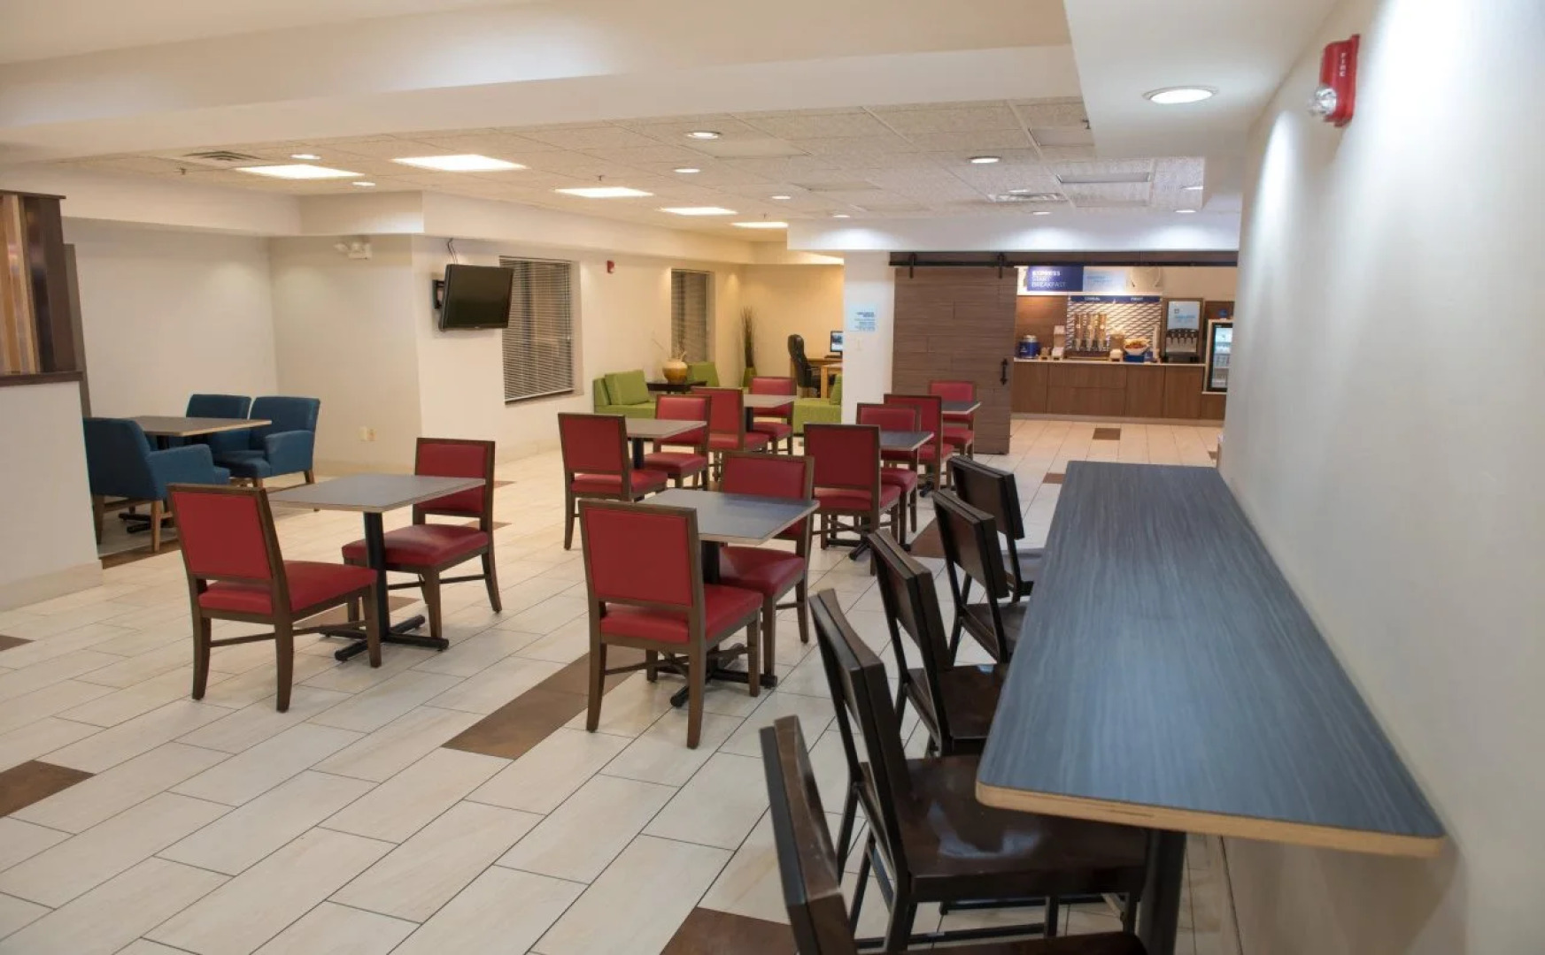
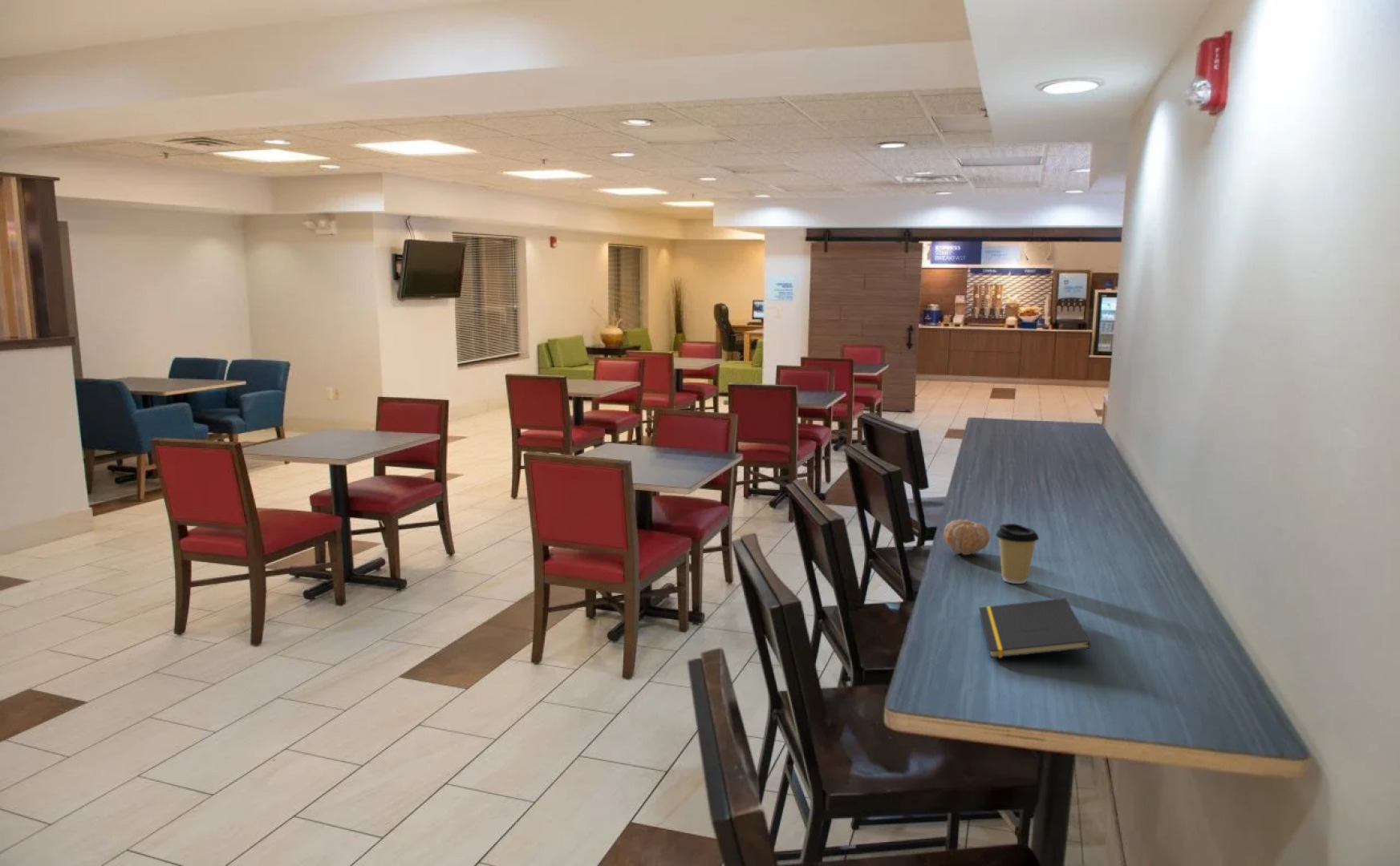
+ coffee cup [995,523,1040,585]
+ notepad [978,597,1092,659]
+ fruit [943,519,991,556]
